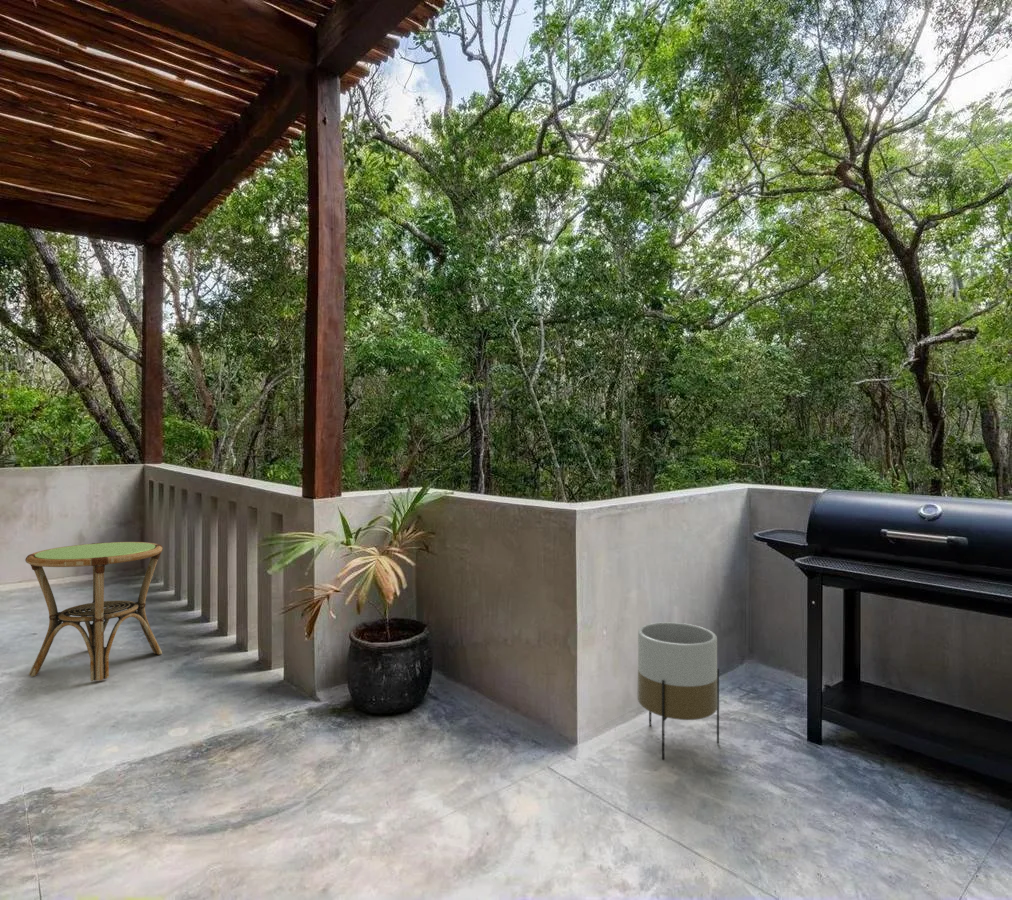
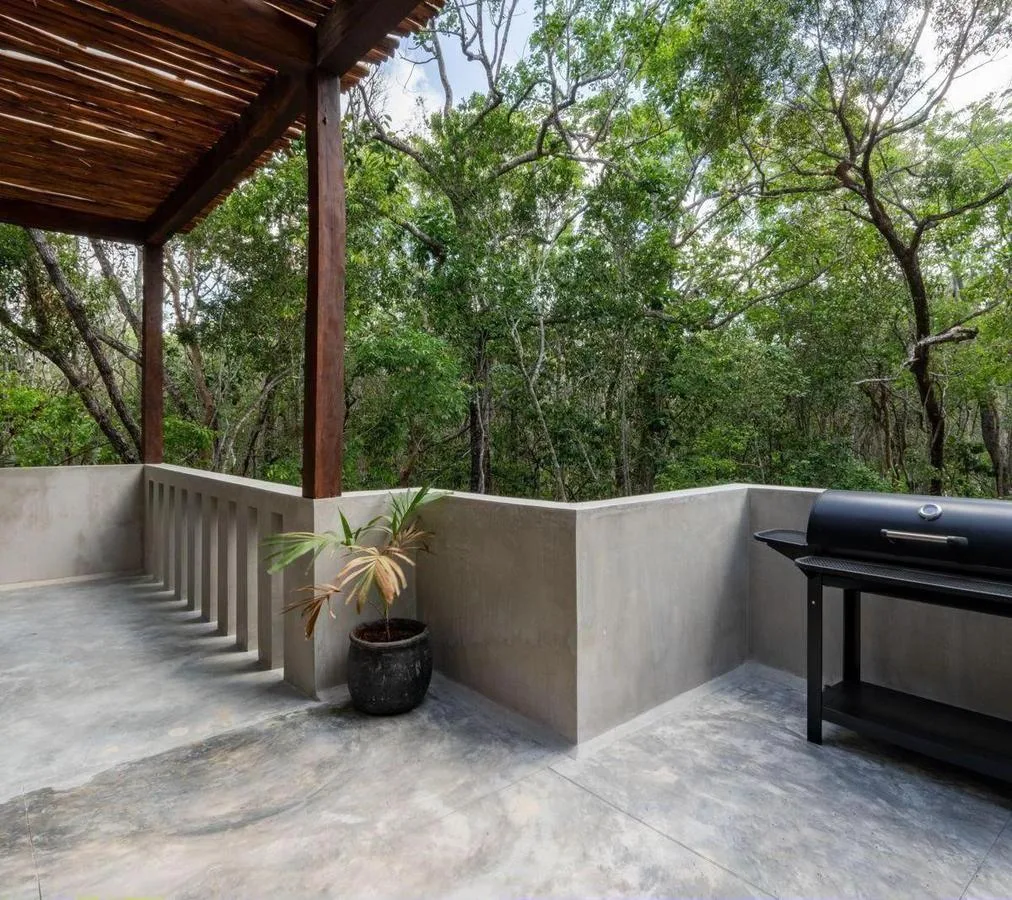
- planter [636,621,720,761]
- side table [24,541,164,682]
